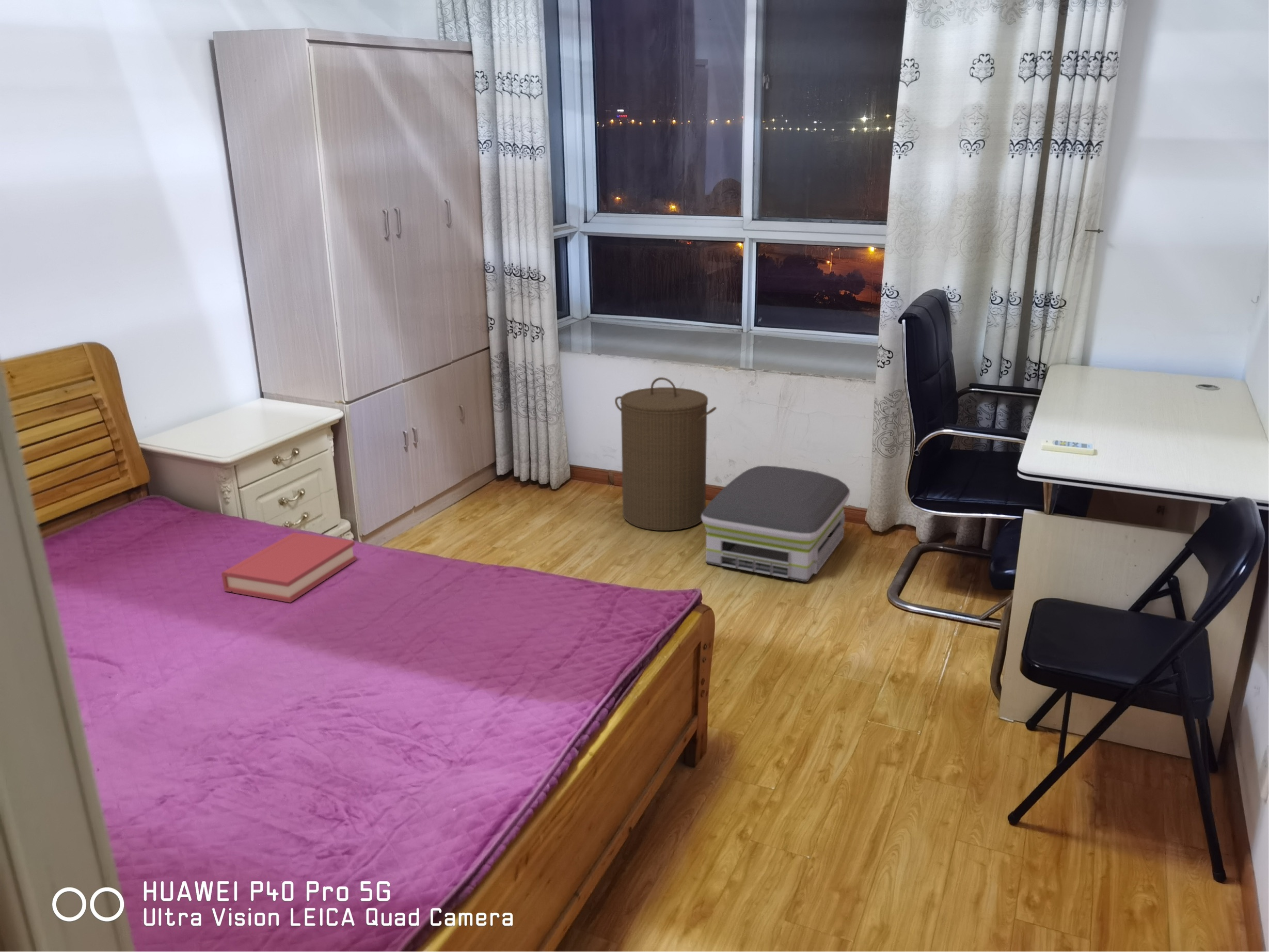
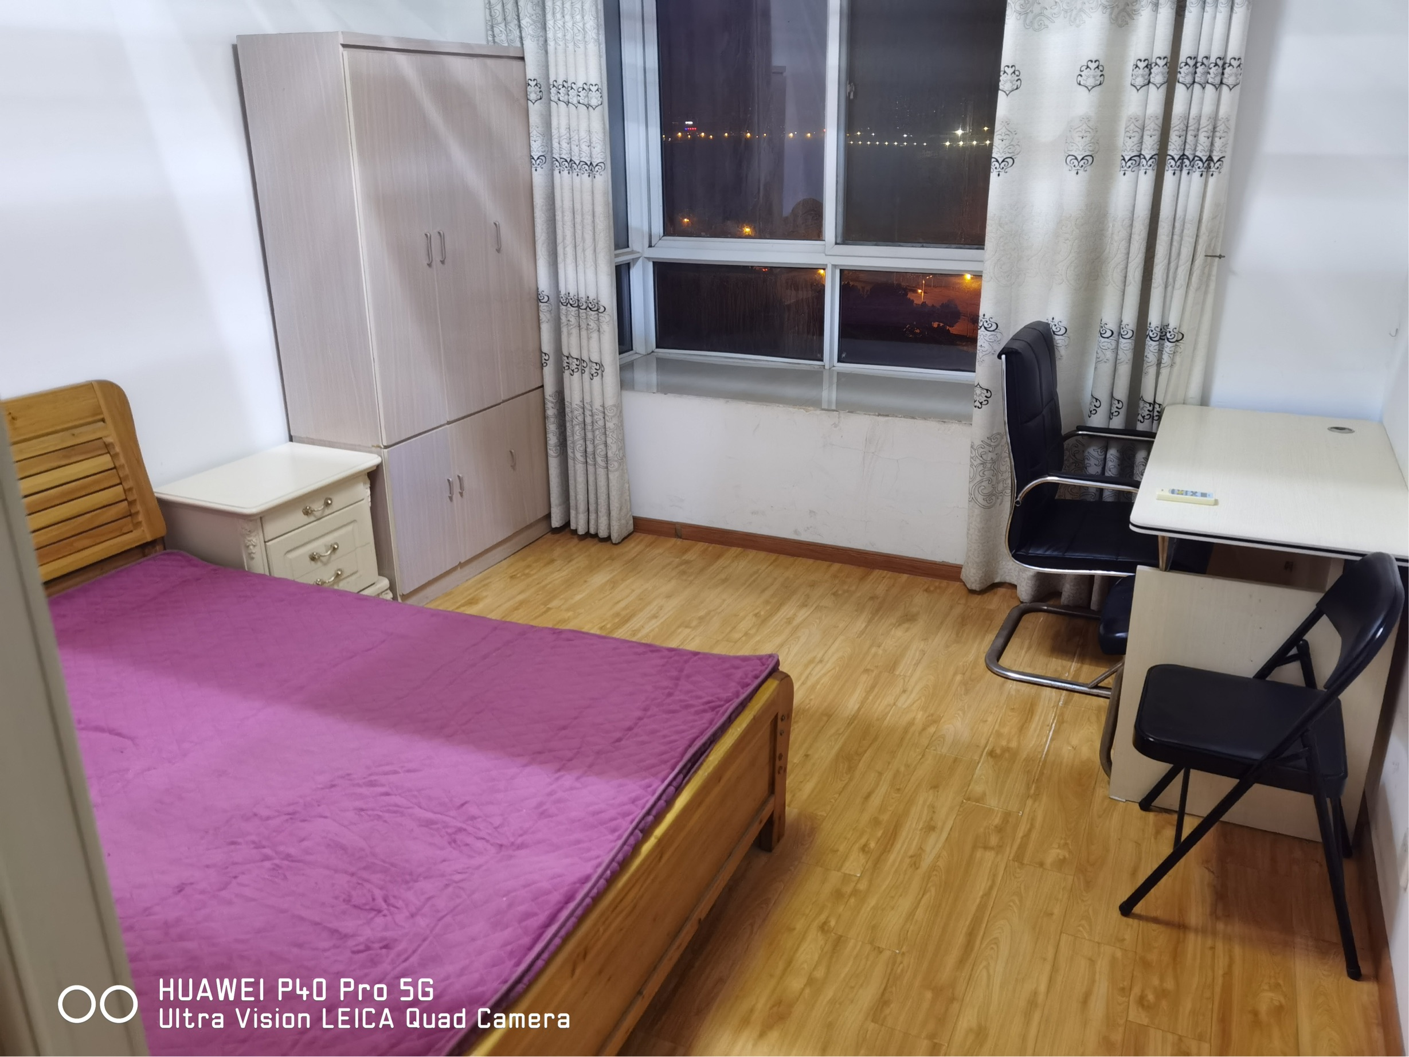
- air purifier [702,465,851,582]
- hardback book [221,532,357,603]
- laundry hamper [614,377,717,531]
